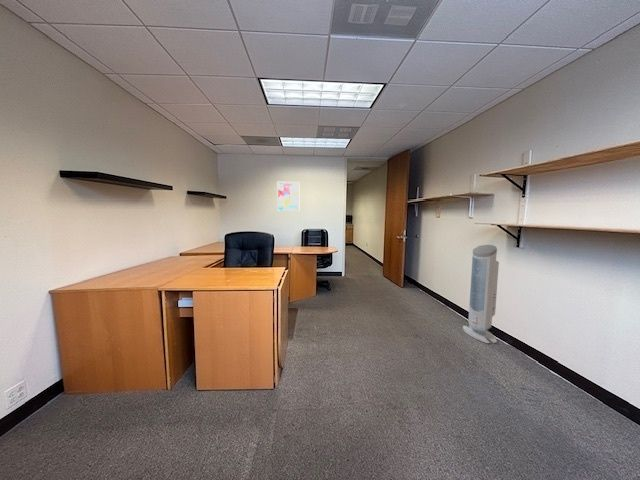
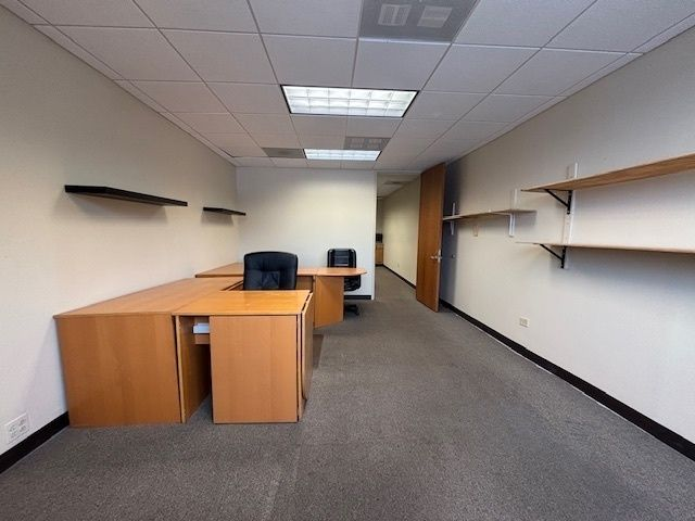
- air purifier [462,244,500,345]
- wall art [276,181,300,212]
